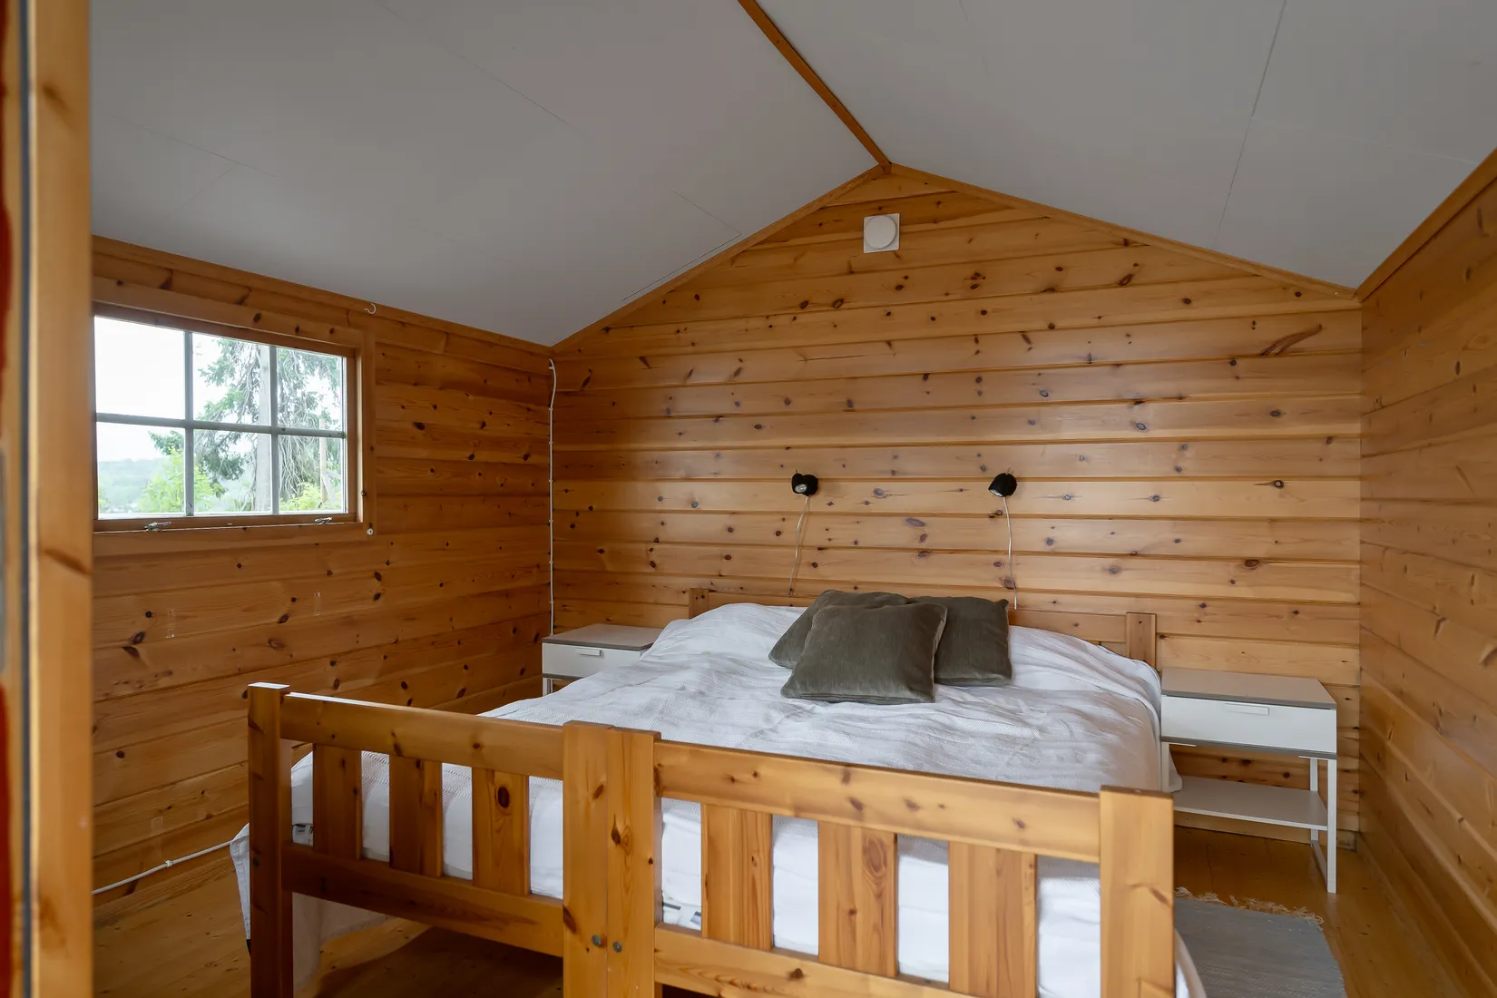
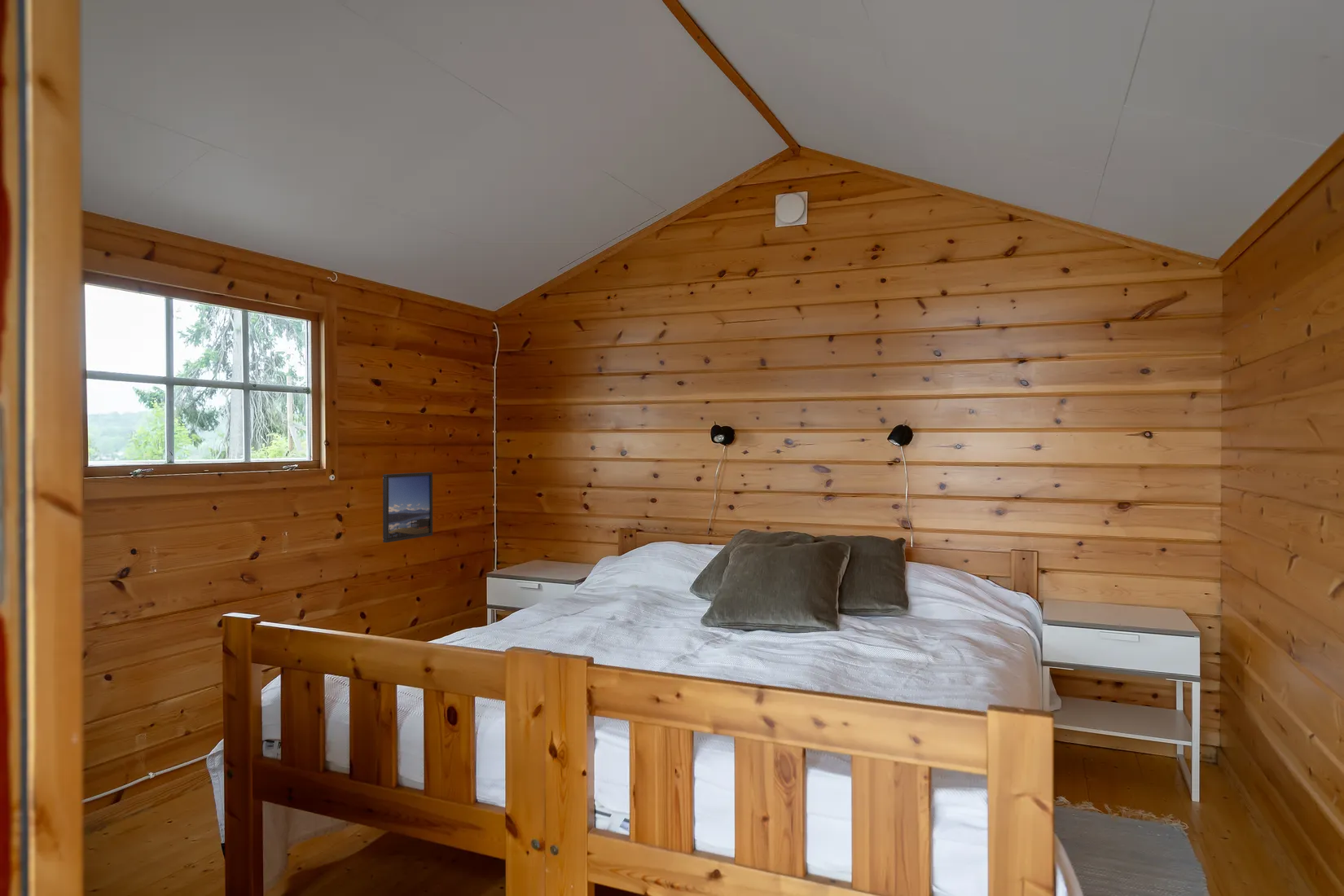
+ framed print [382,472,433,543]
